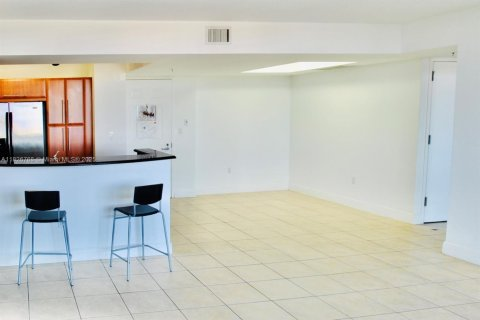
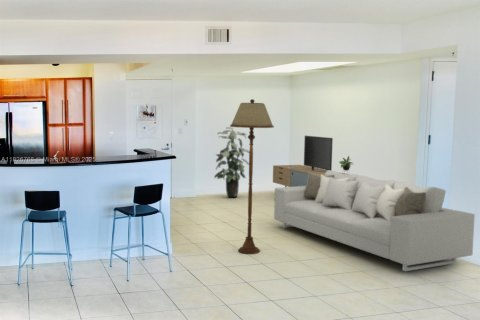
+ sofa [273,170,476,272]
+ floor lamp [229,98,275,255]
+ media console [272,135,353,187]
+ indoor plant [213,126,250,198]
